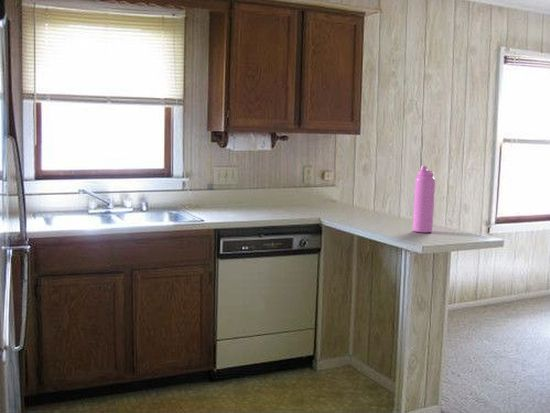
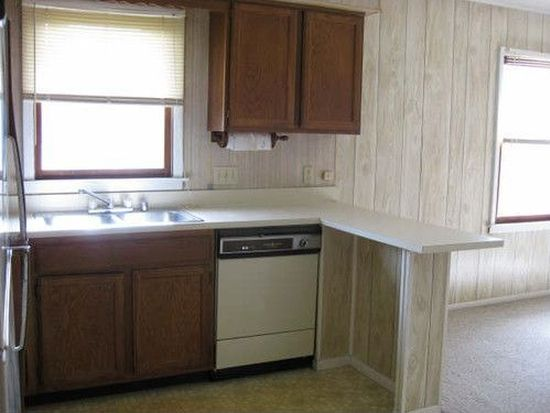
- water bottle [412,165,436,234]
